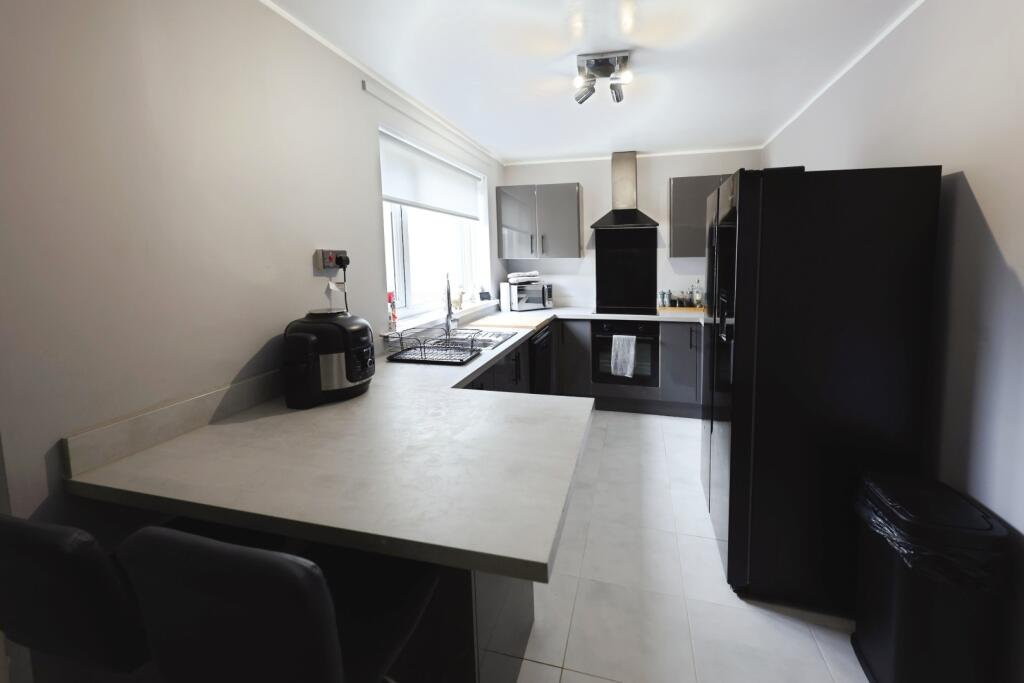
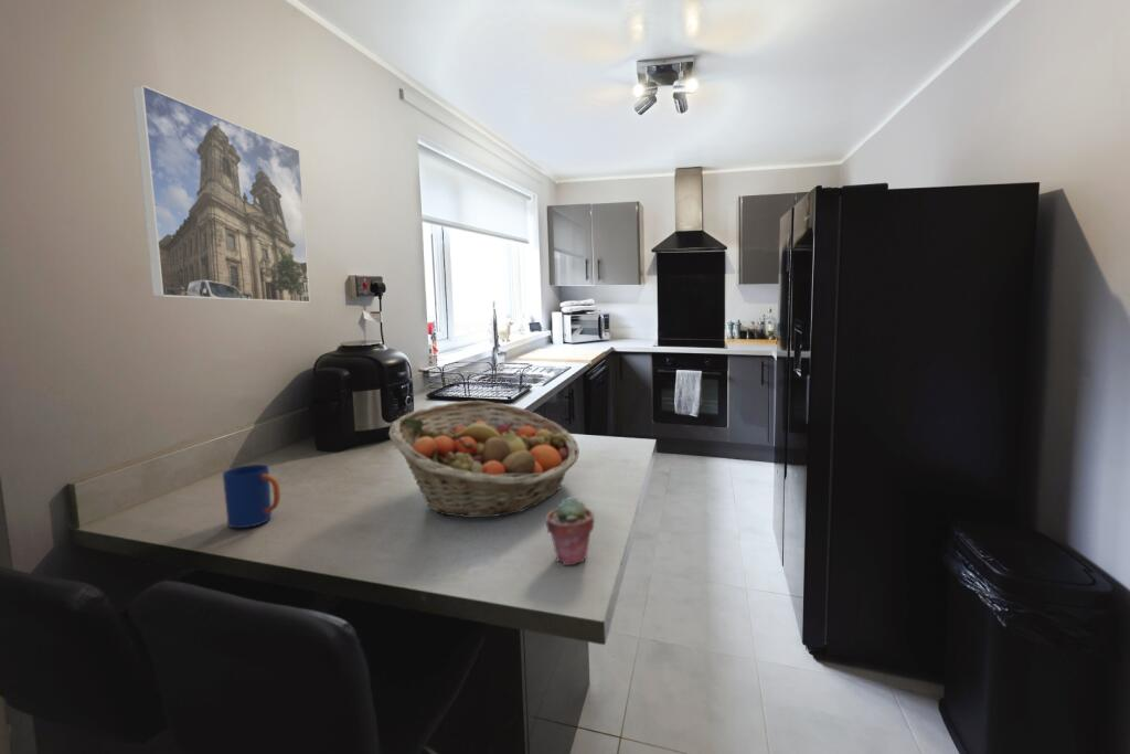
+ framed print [131,83,311,304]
+ fruit basket [387,400,580,519]
+ potted succulent [544,496,595,566]
+ mug [222,464,281,529]
